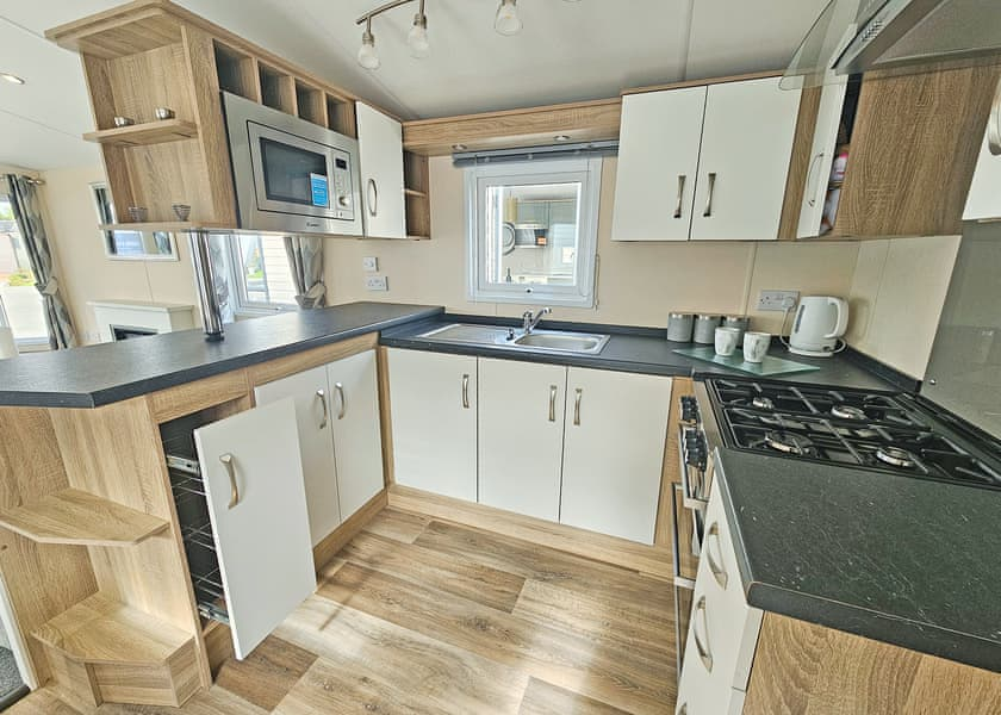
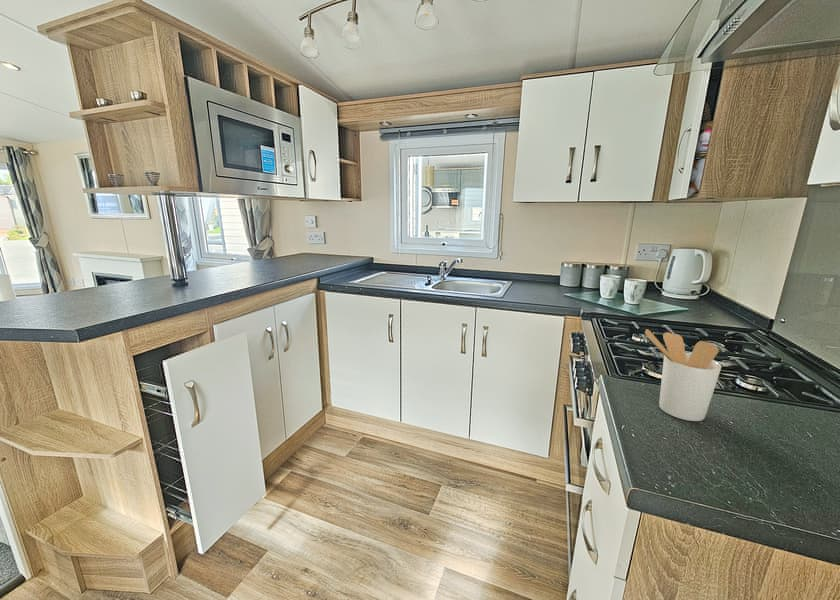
+ utensil holder [644,328,722,422]
